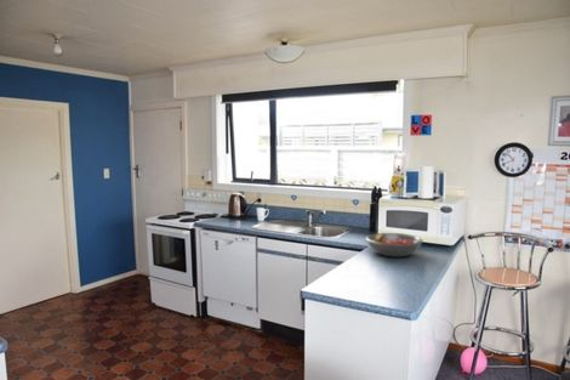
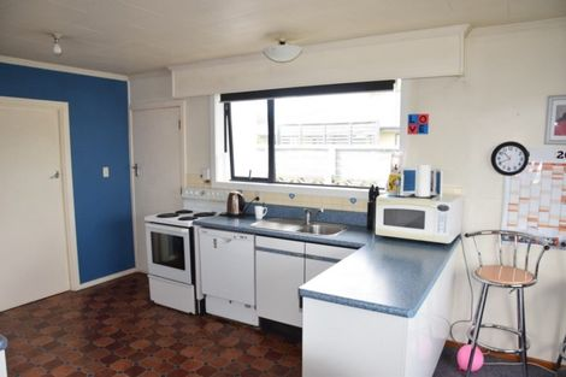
- fruit bowl [365,232,424,259]
